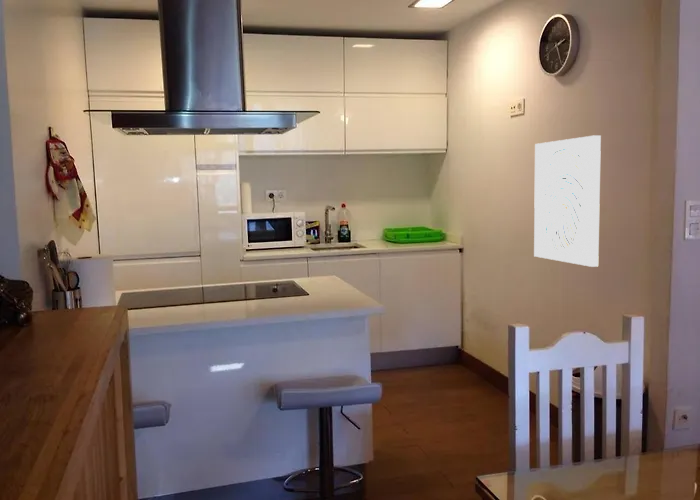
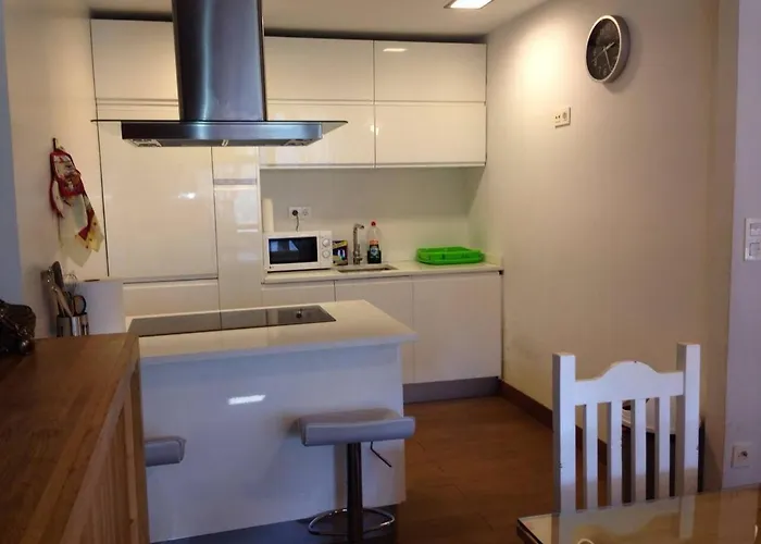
- wall art [533,134,602,268]
